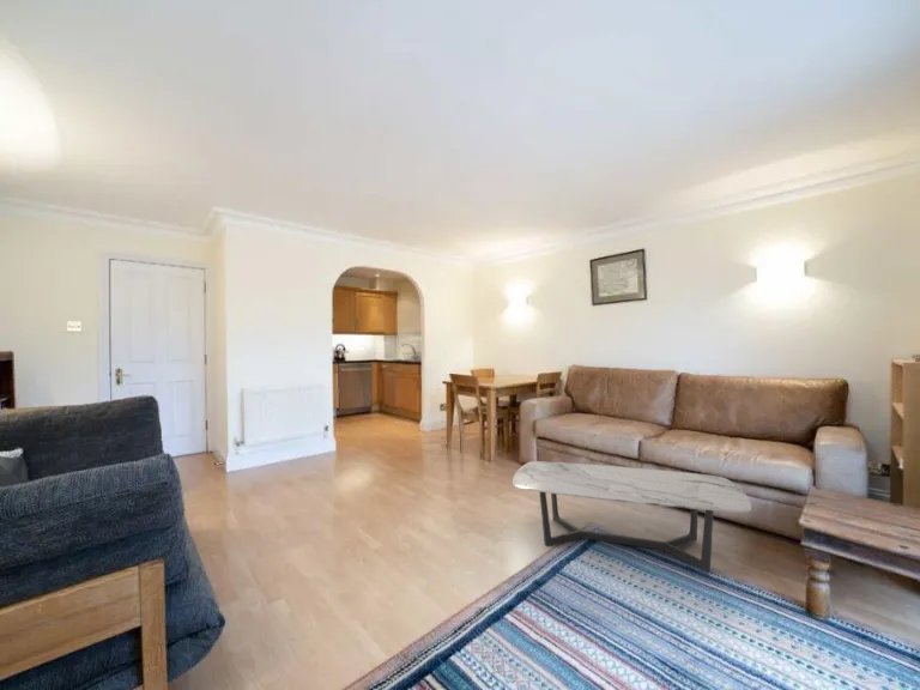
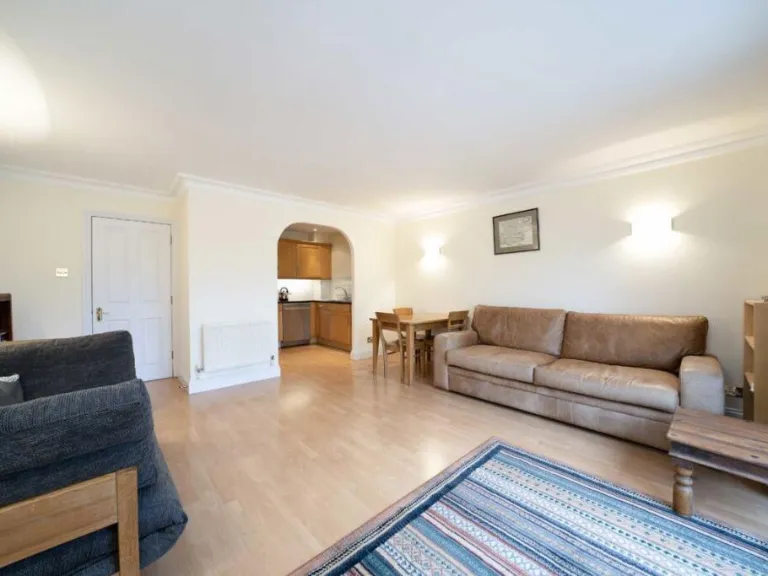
- coffee table [512,460,752,574]
